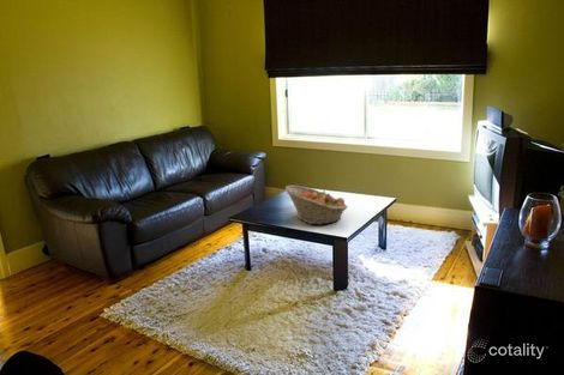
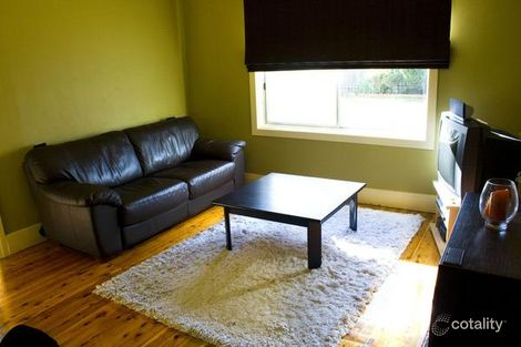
- fruit basket [284,185,349,225]
